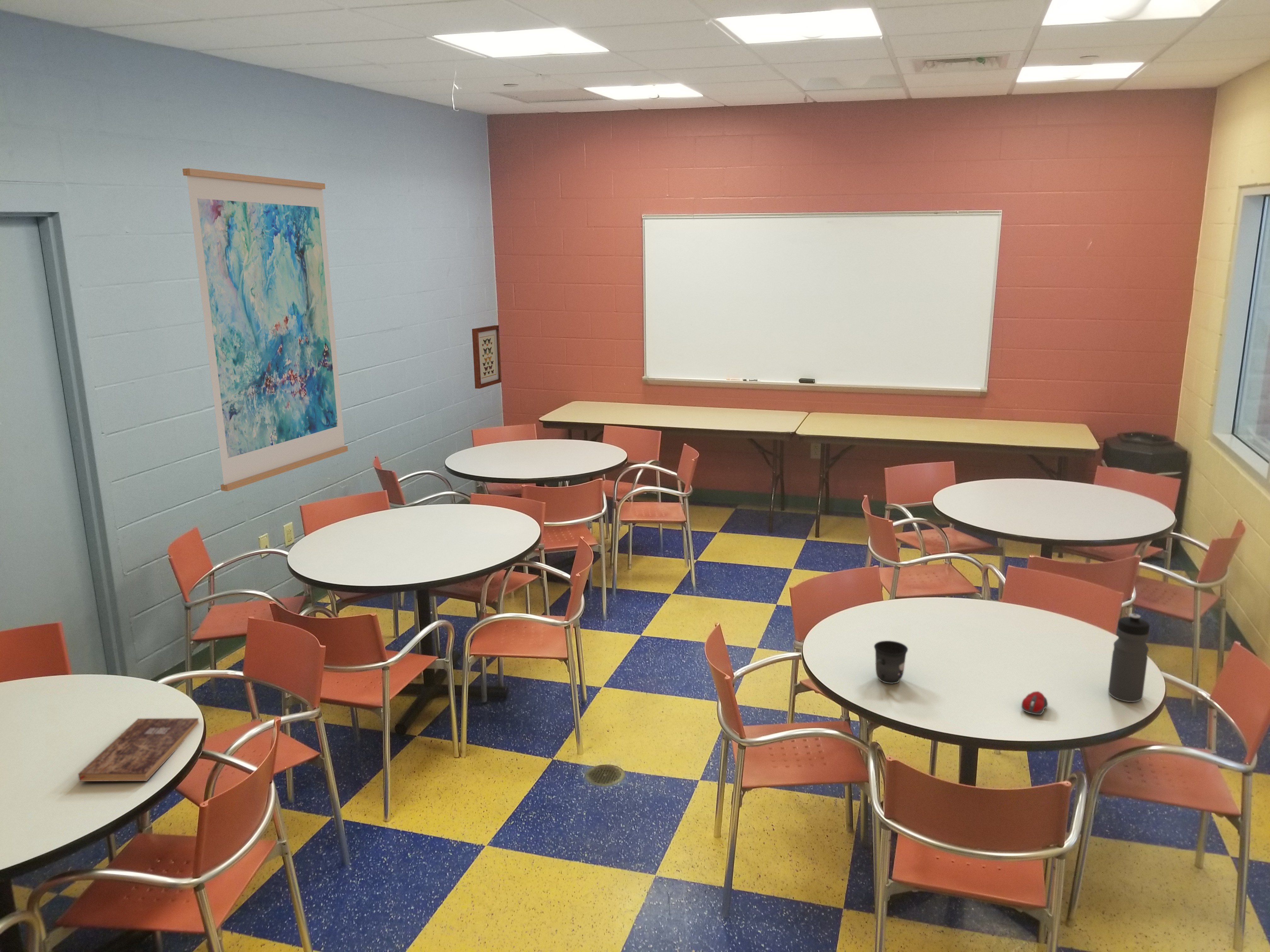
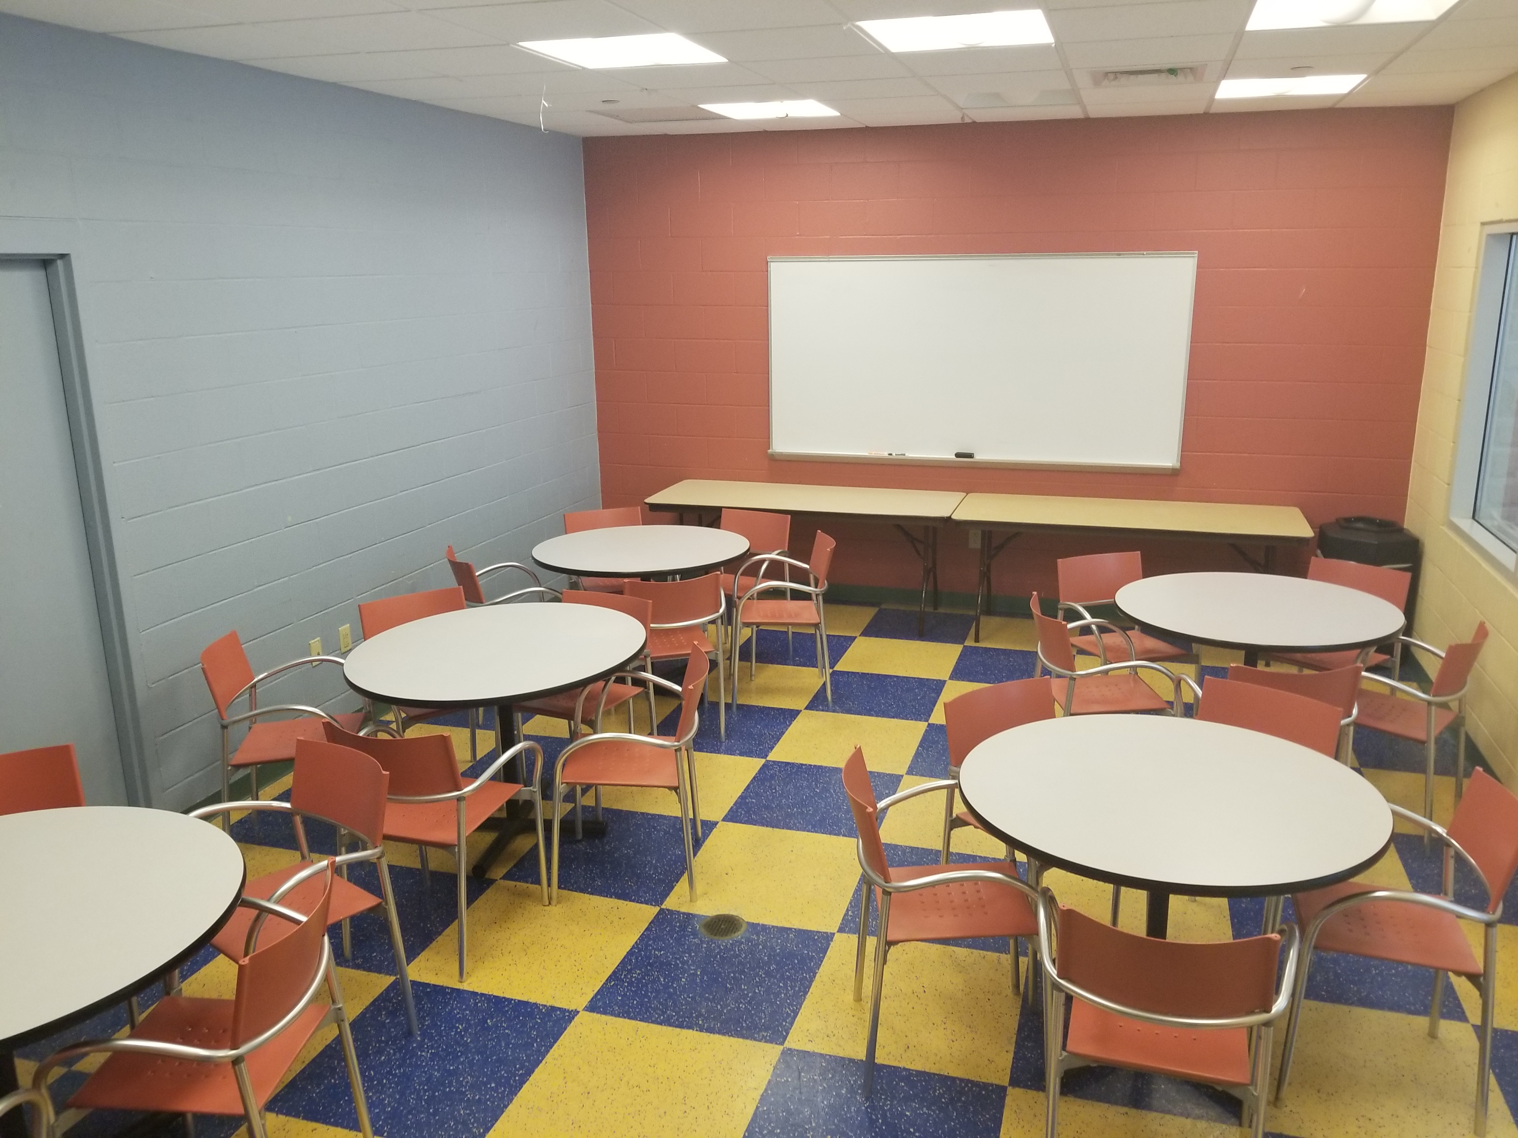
- wall art [472,325,502,389]
- wall art [182,168,348,491]
- computer mouse [1021,691,1048,715]
- mug [874,640,908,684]
- bible [78,718,199,782]
- water bottle [1108,613,1150,702]
